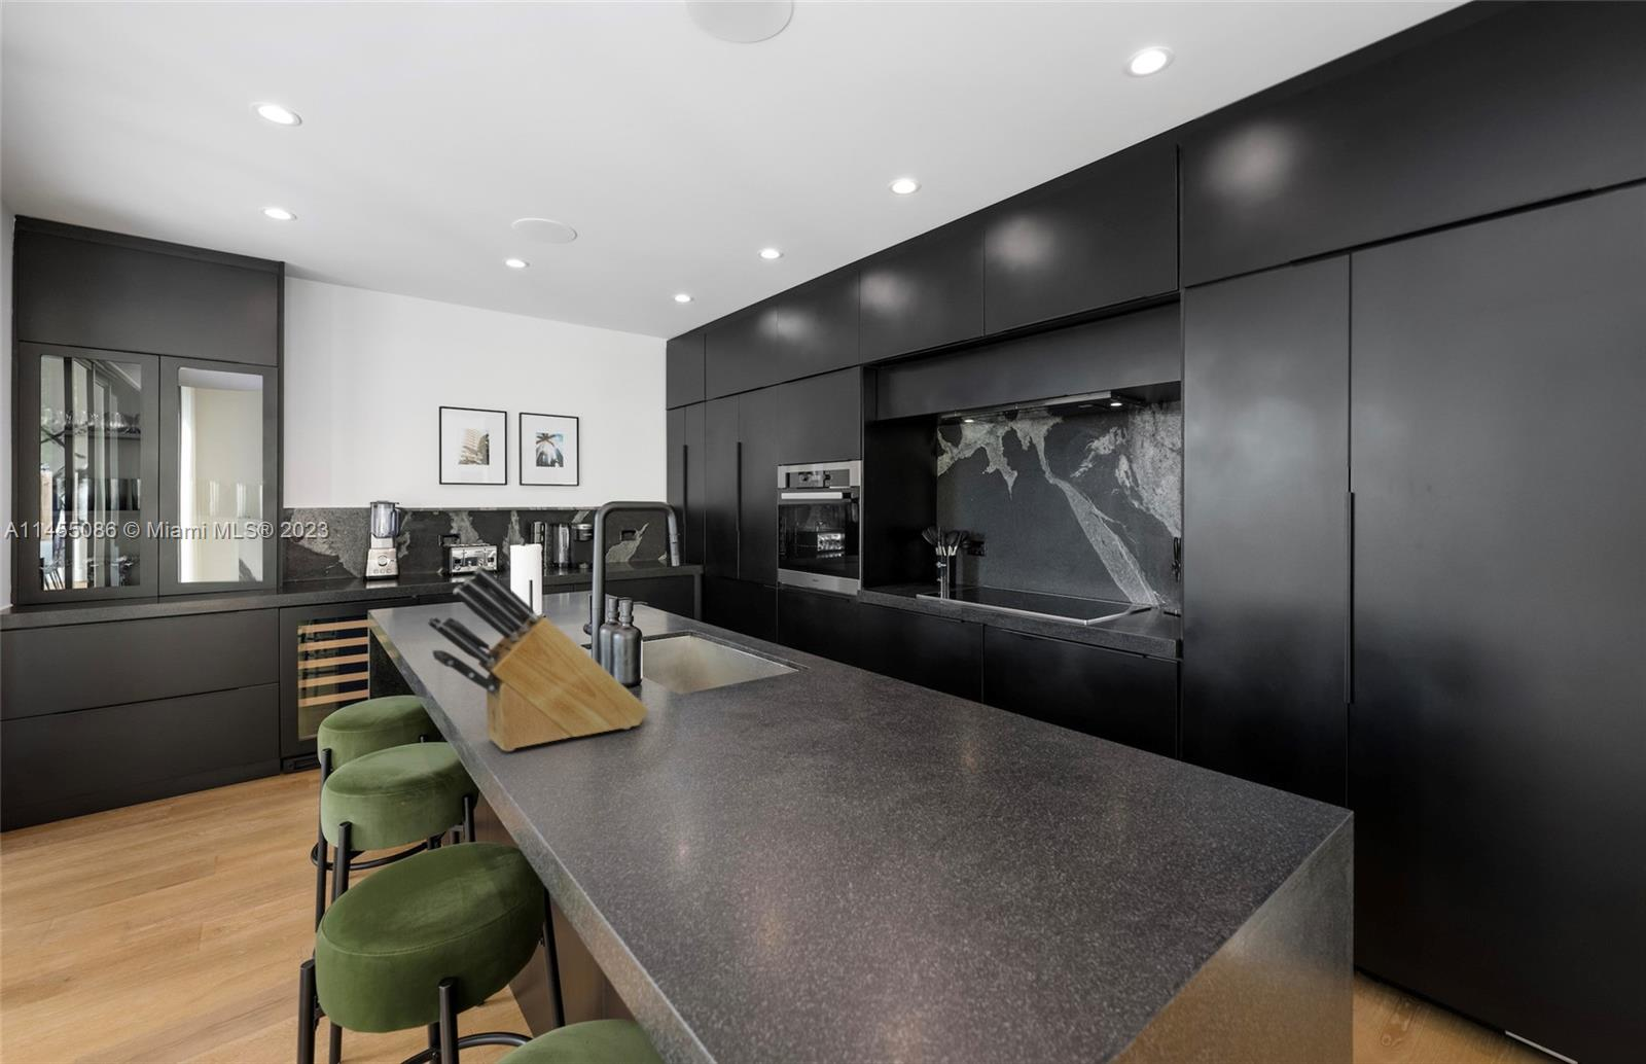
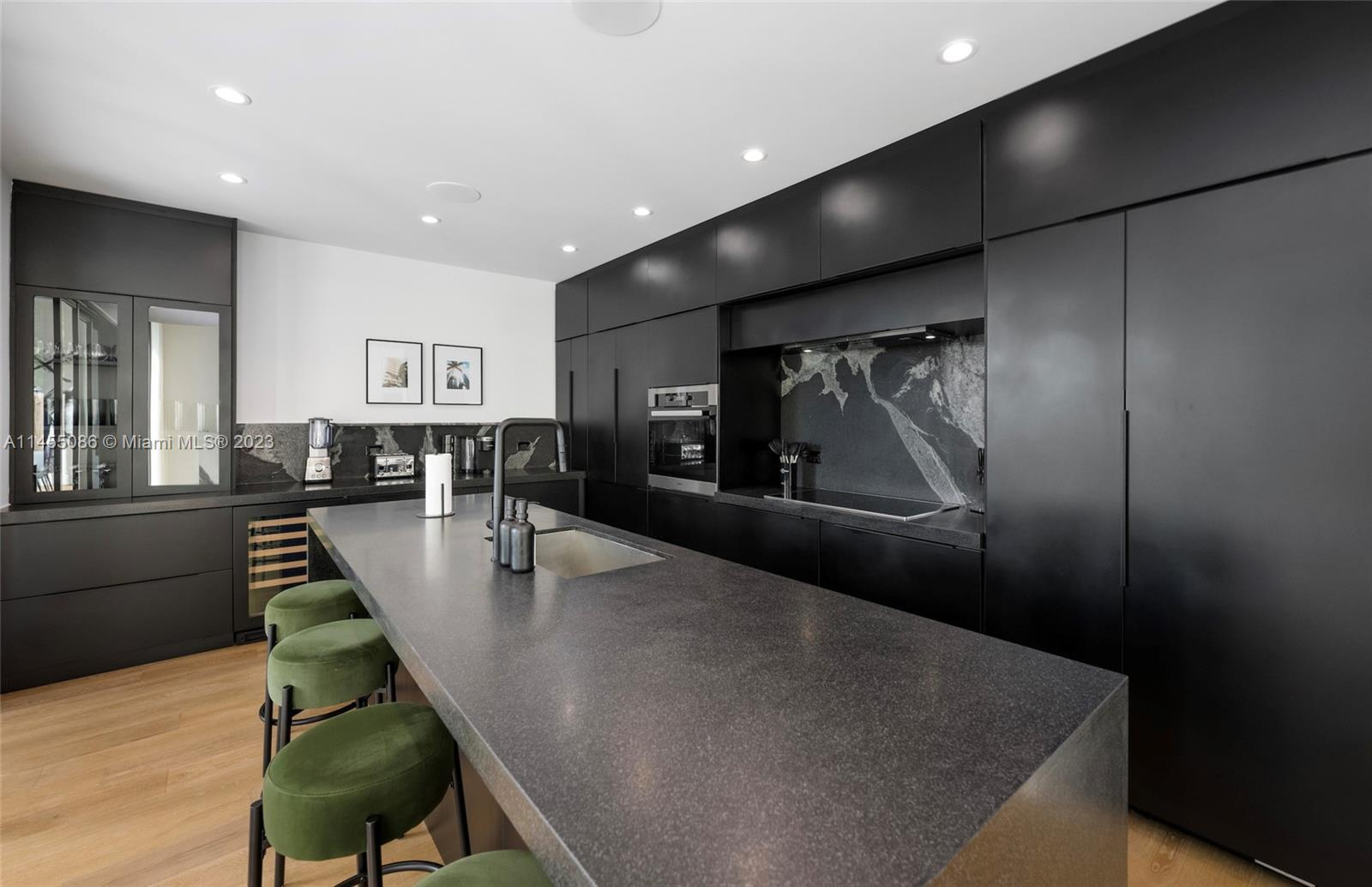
- knife block [427,565,650,752]
